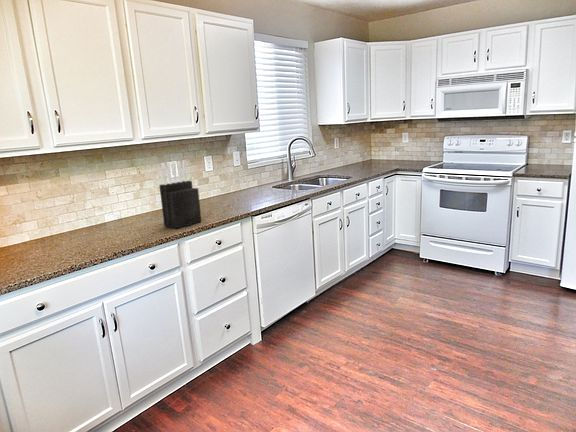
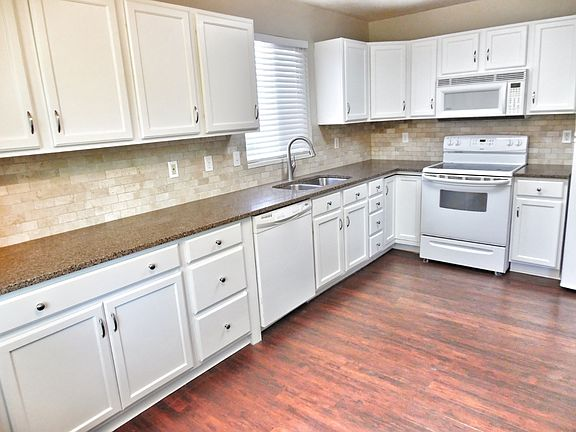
- knife block [158,159,202,229]
